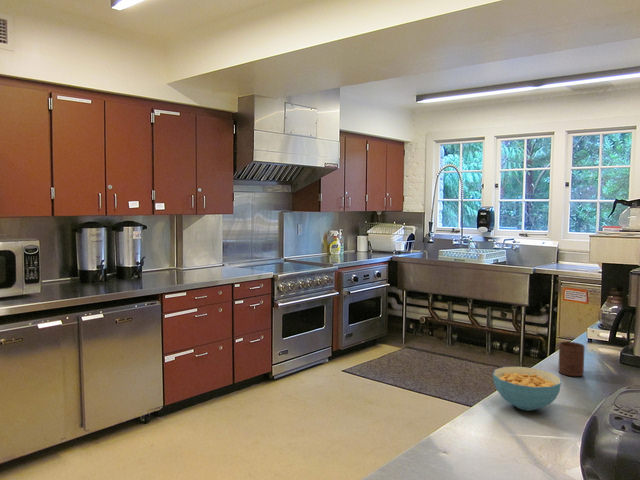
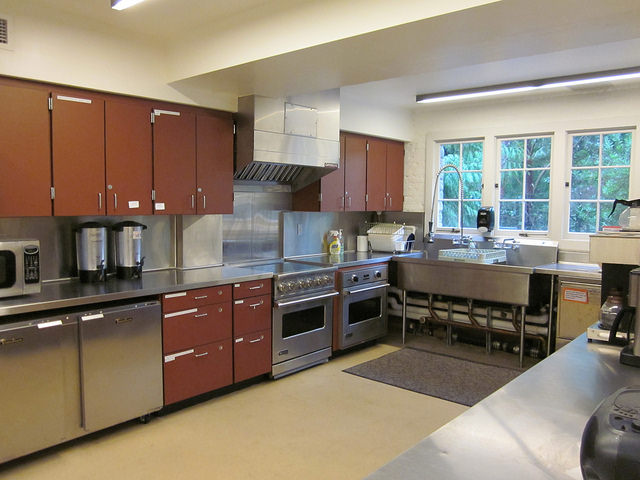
- cup [558,341,586,377]
- cereal bowl [492,366,562,412]
